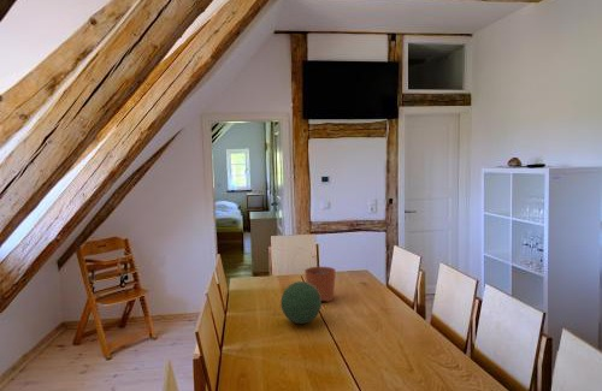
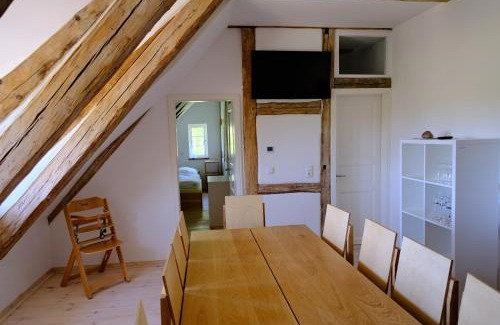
- decorative orb [279,280,323,325]
- plant pot [303,254,337,303]
